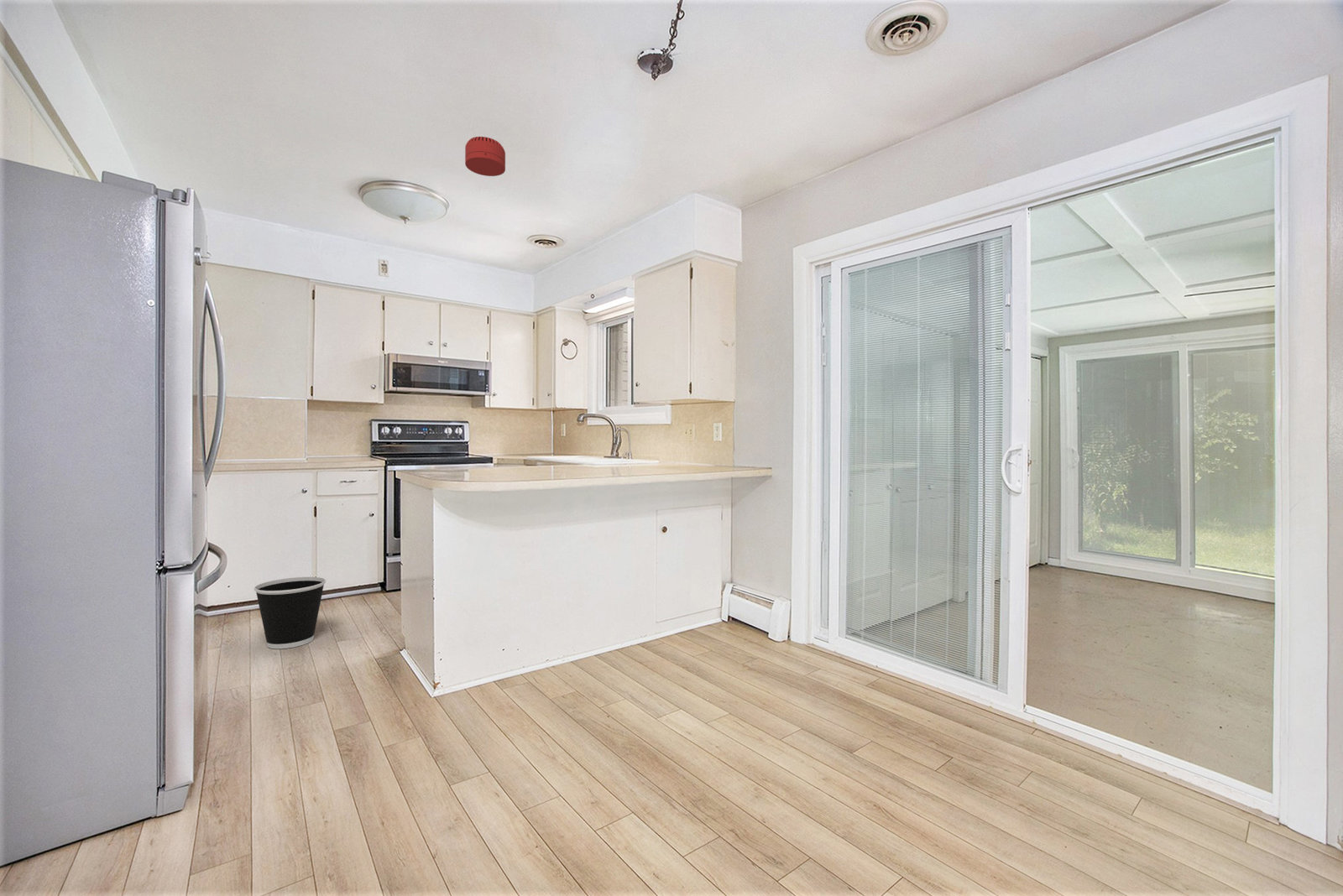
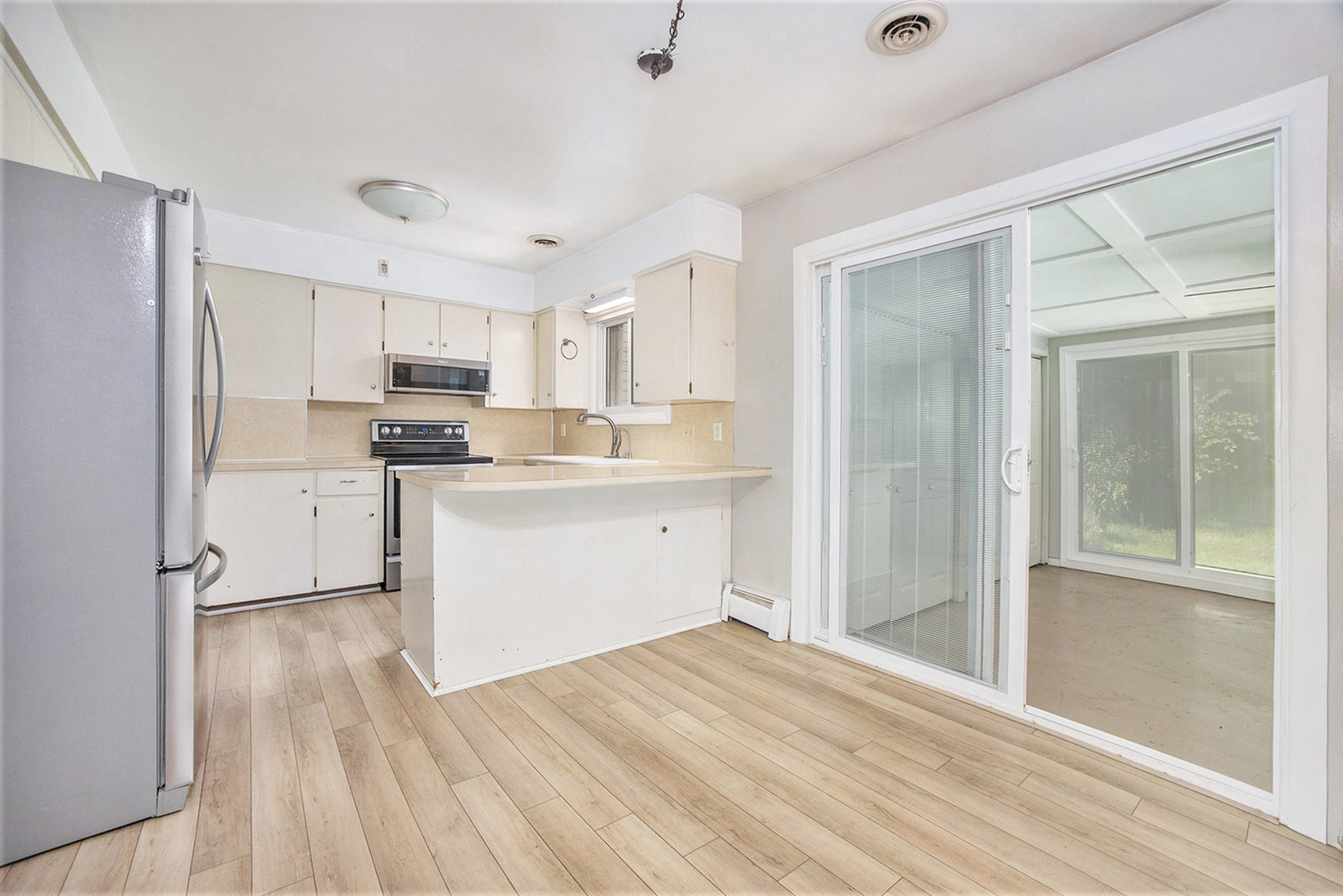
- smoke detector [464,136,506,177]
- wastebasket [253,576,327,649]
